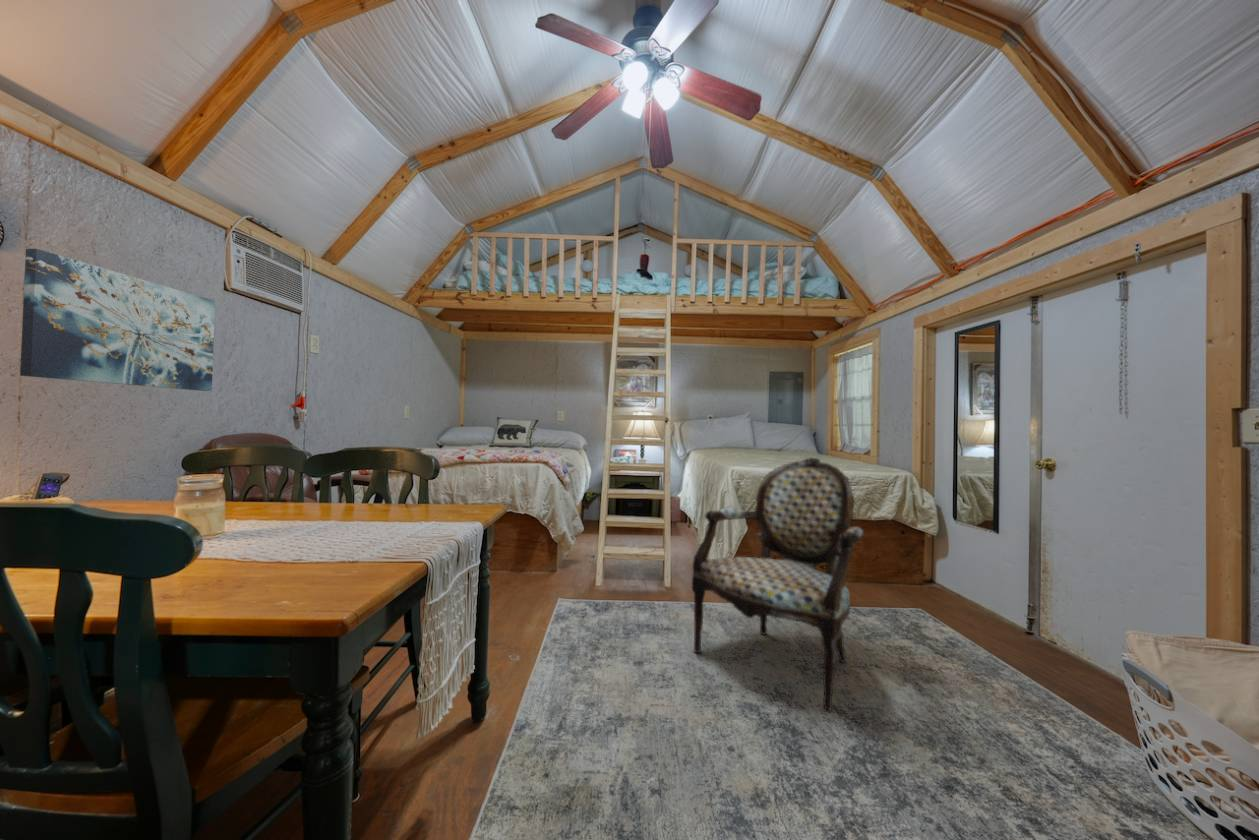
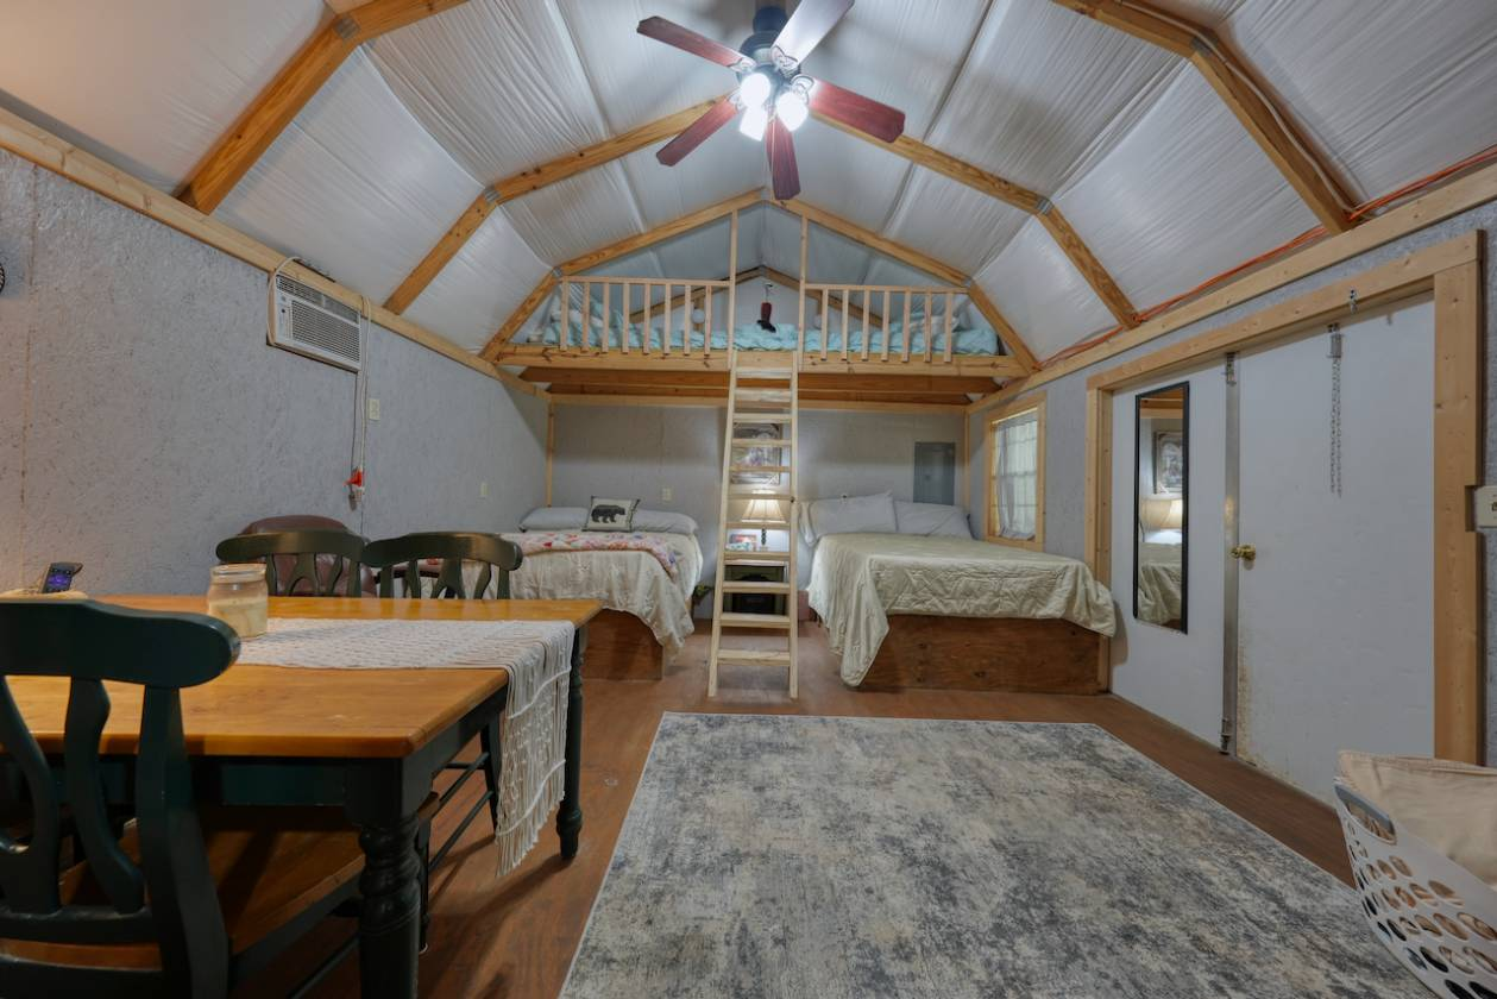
- armchair [691,457,864,711]
- wall art [19,248,216,392]
